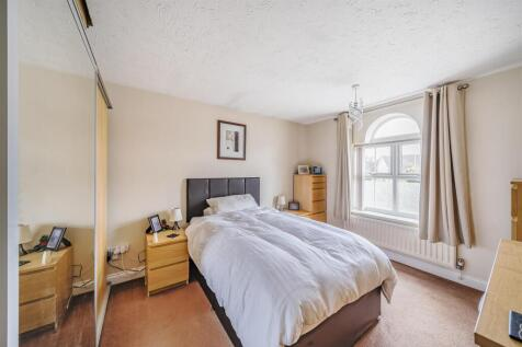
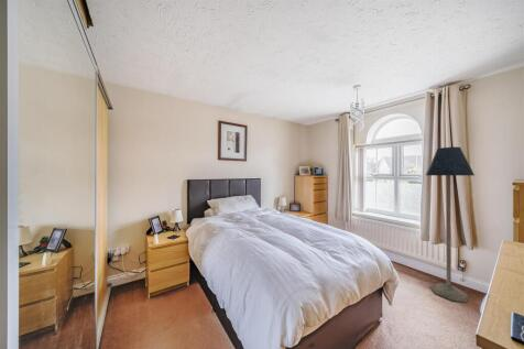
+ floor lamp [425,146,476,303]
